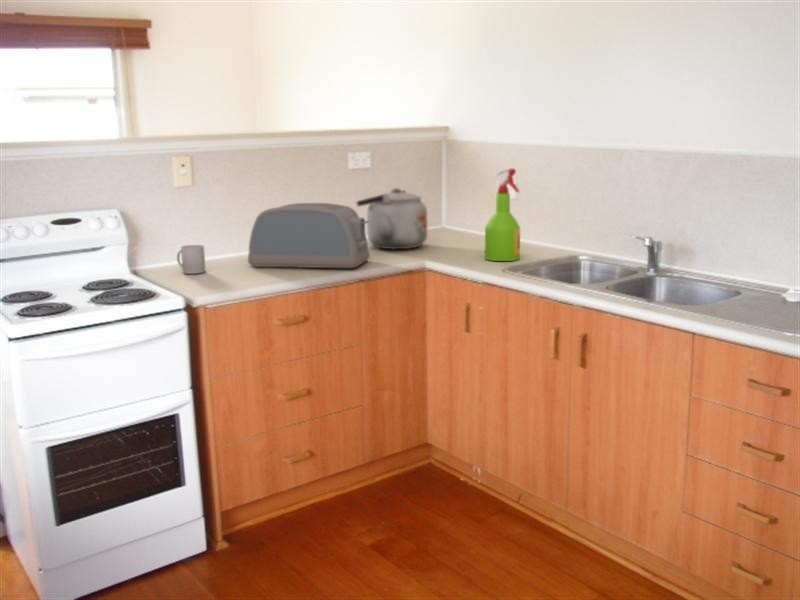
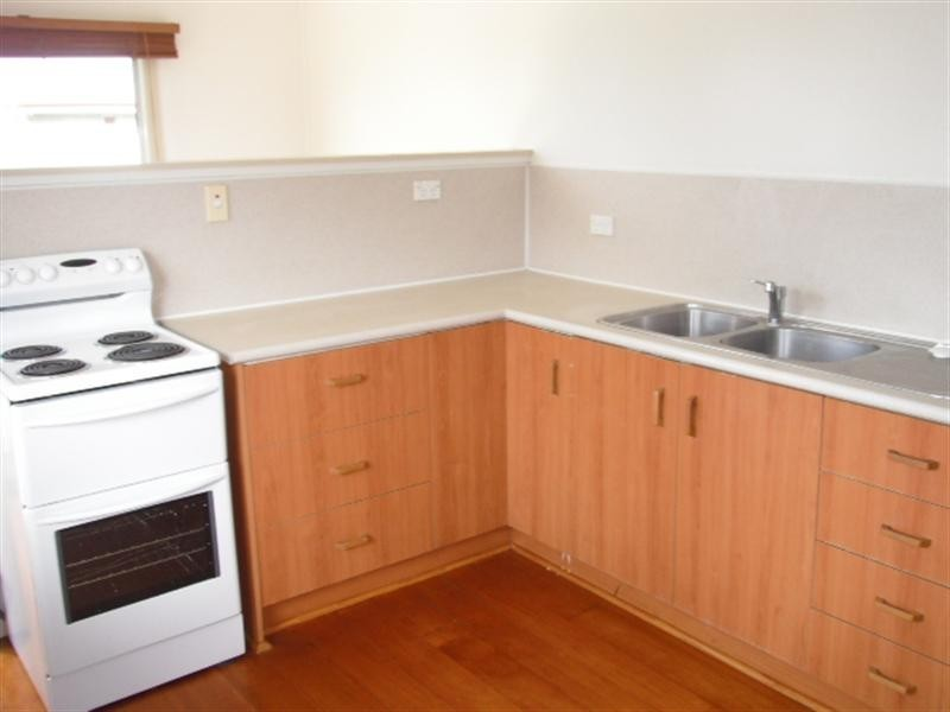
- toaster [247,202,371,269]
- mug [176,244,207,275]
- kettle [355,187,428,250]
- spray bottle [484,167,521,262]
